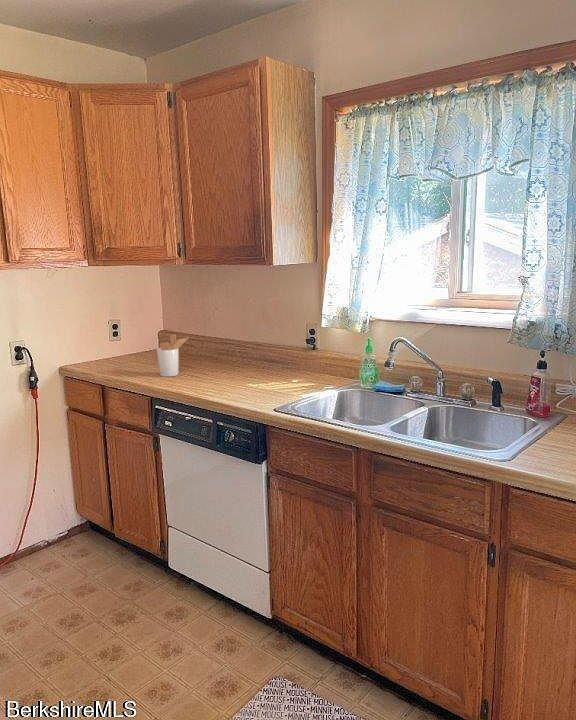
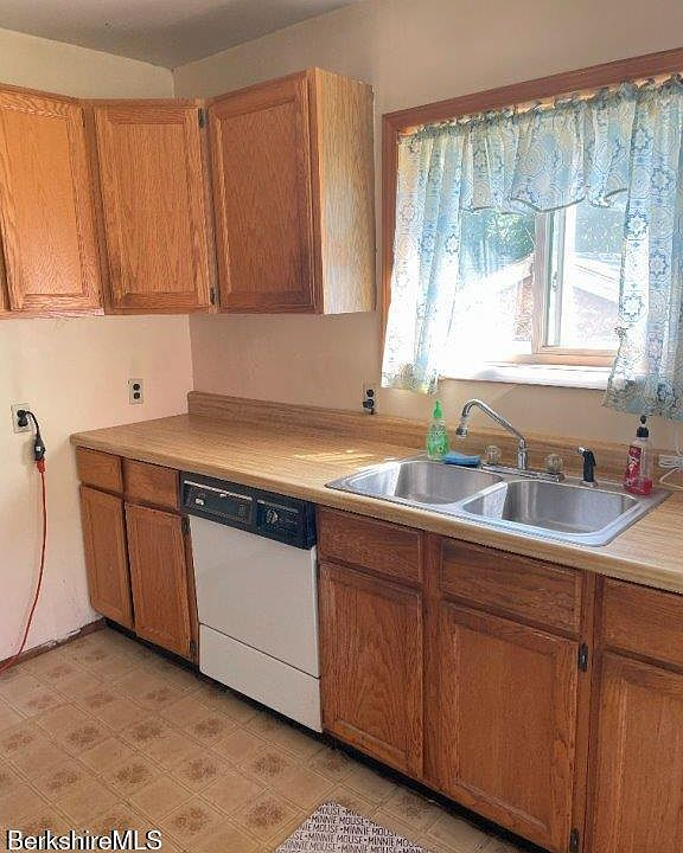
- utensil holder [156,333,190,378]
